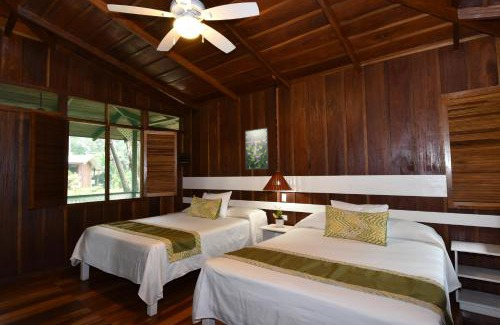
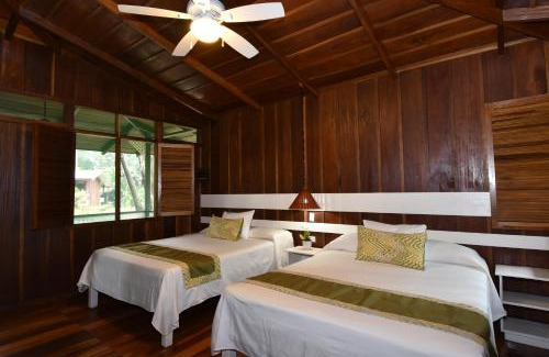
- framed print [244,127,270,171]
